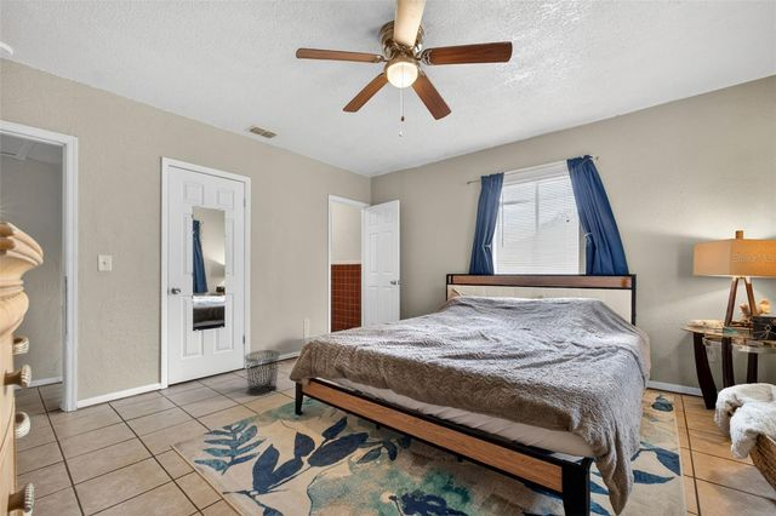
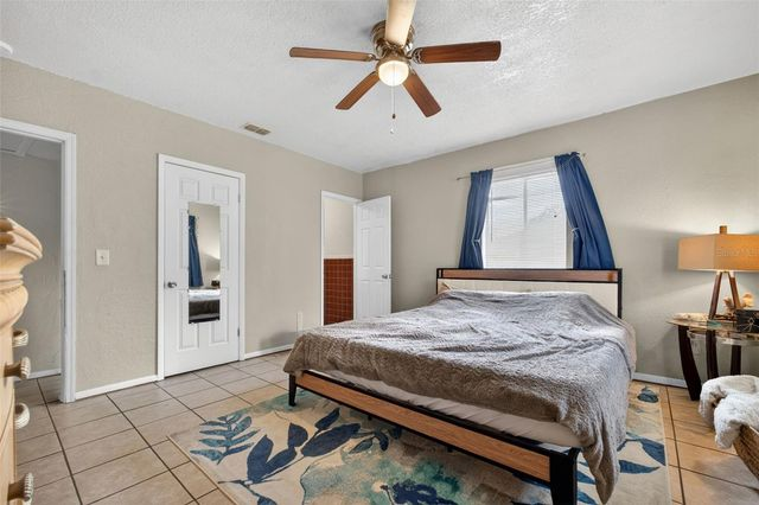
- waste bin [244,349,281,397]
